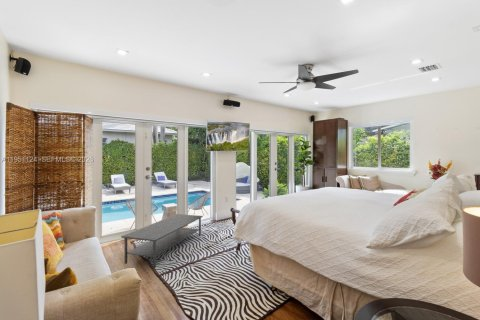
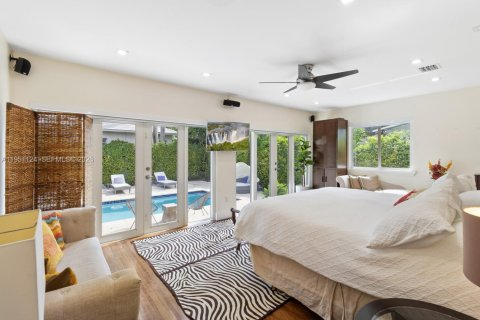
- coffee table [120,213,204,269]
